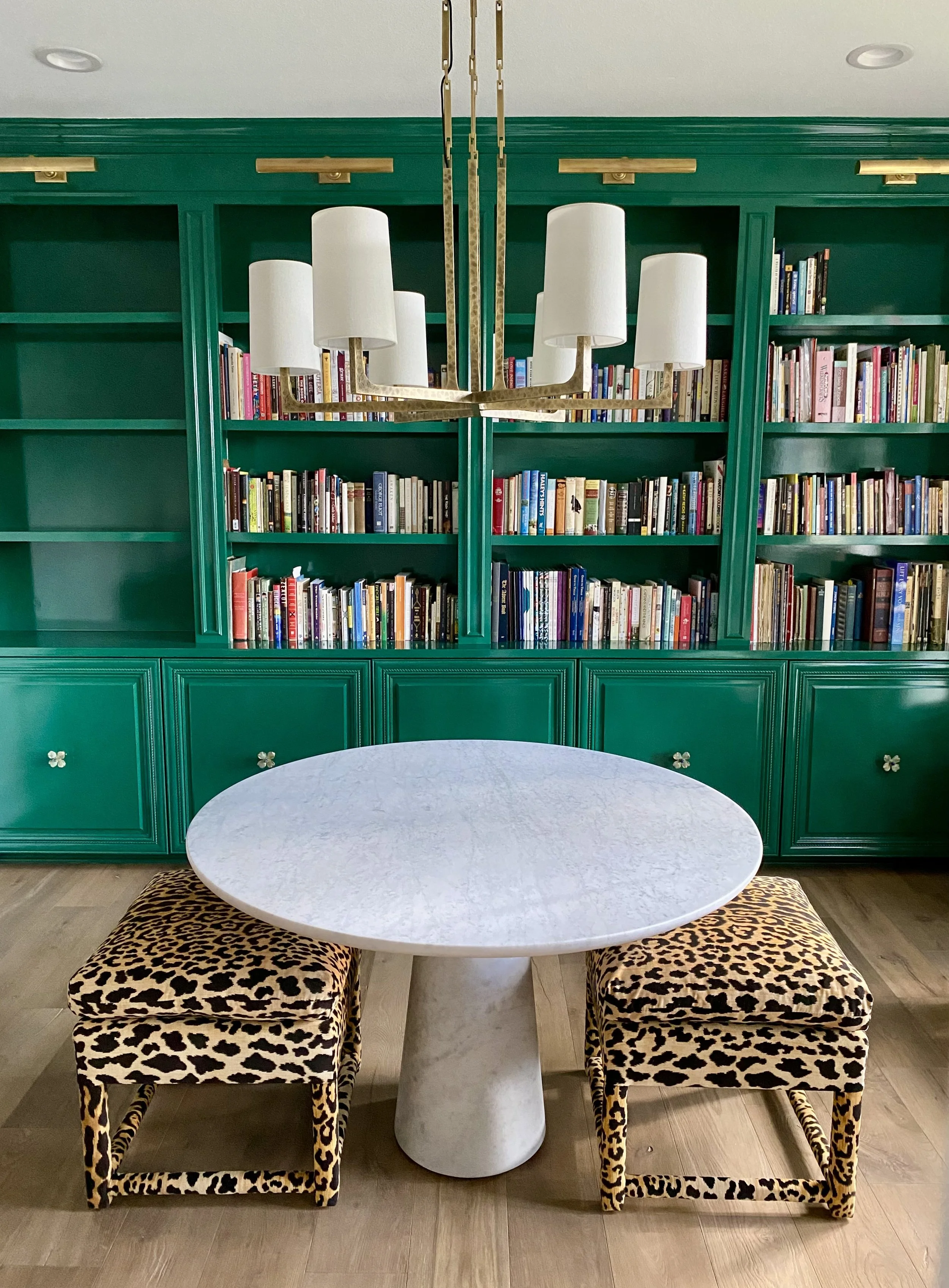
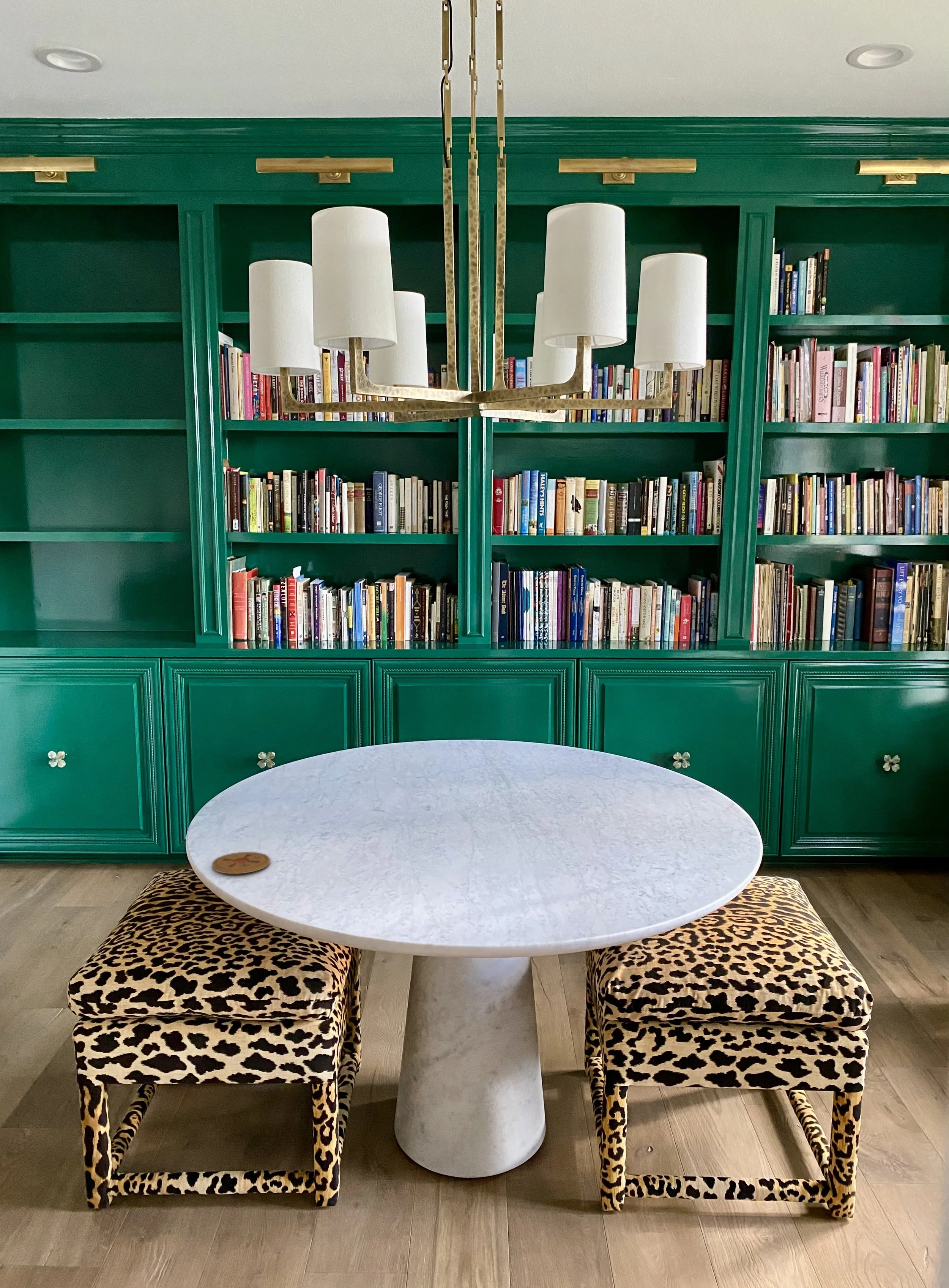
+ coaster [211,851,270,874]
